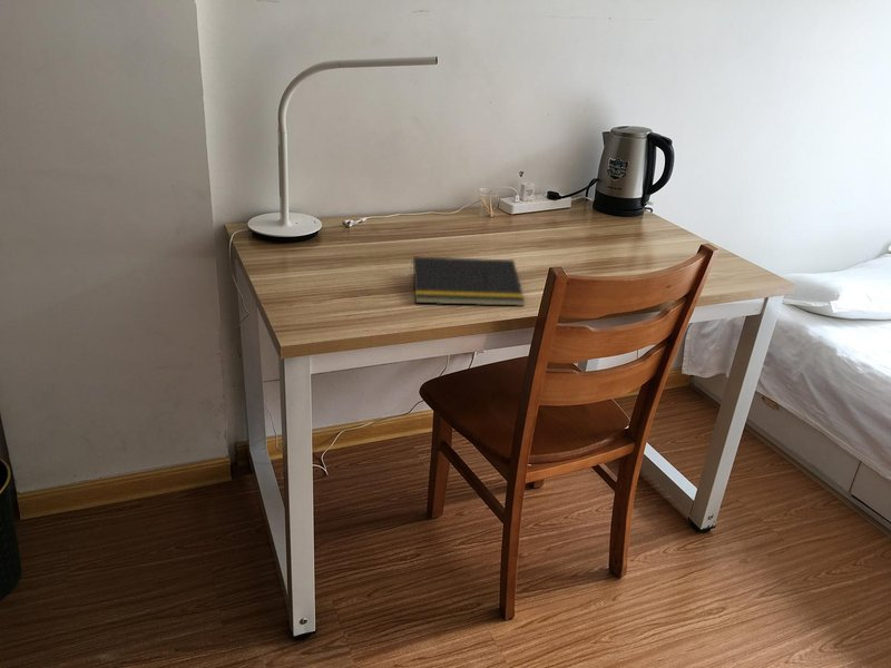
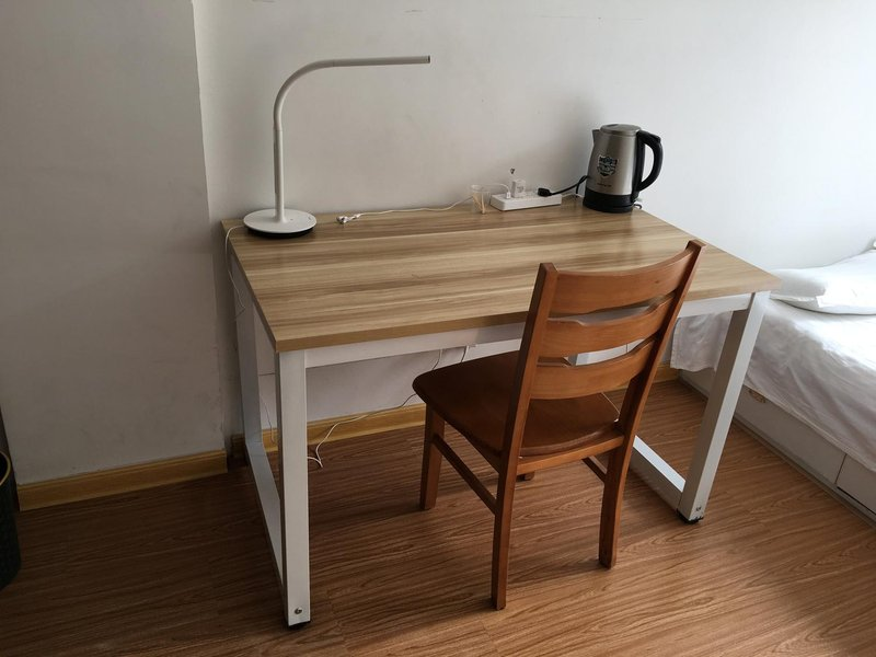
- notepad [409,255,526,307]
